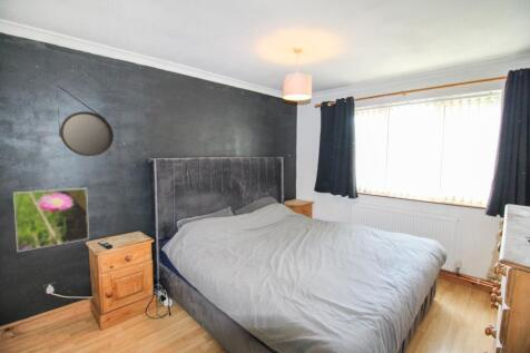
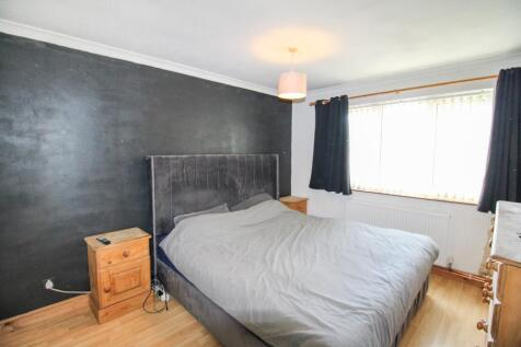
- home mirror [56,85,115,157]
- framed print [12,187,90,253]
